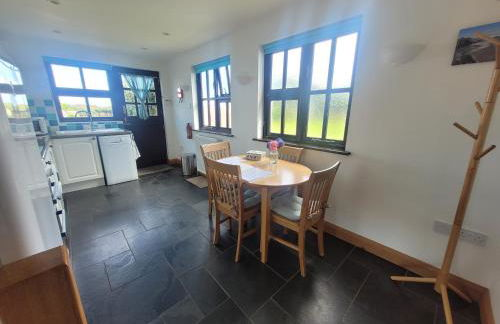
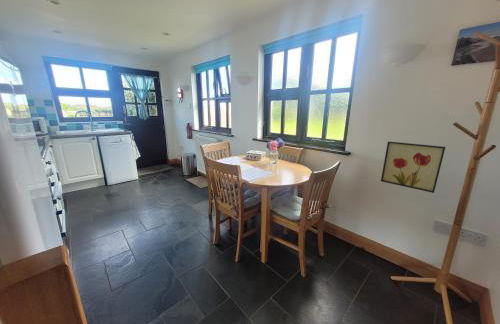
+ wall art [380,141,446,194]
